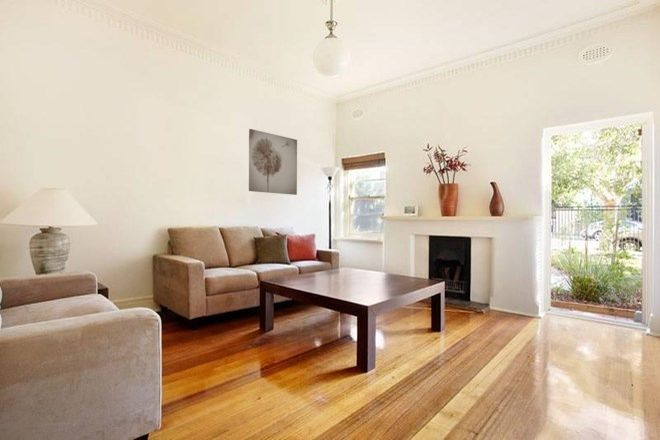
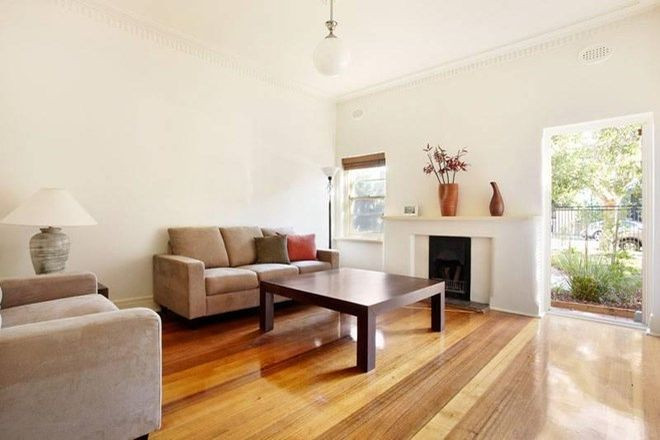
- wall art [248,128,298,196]
